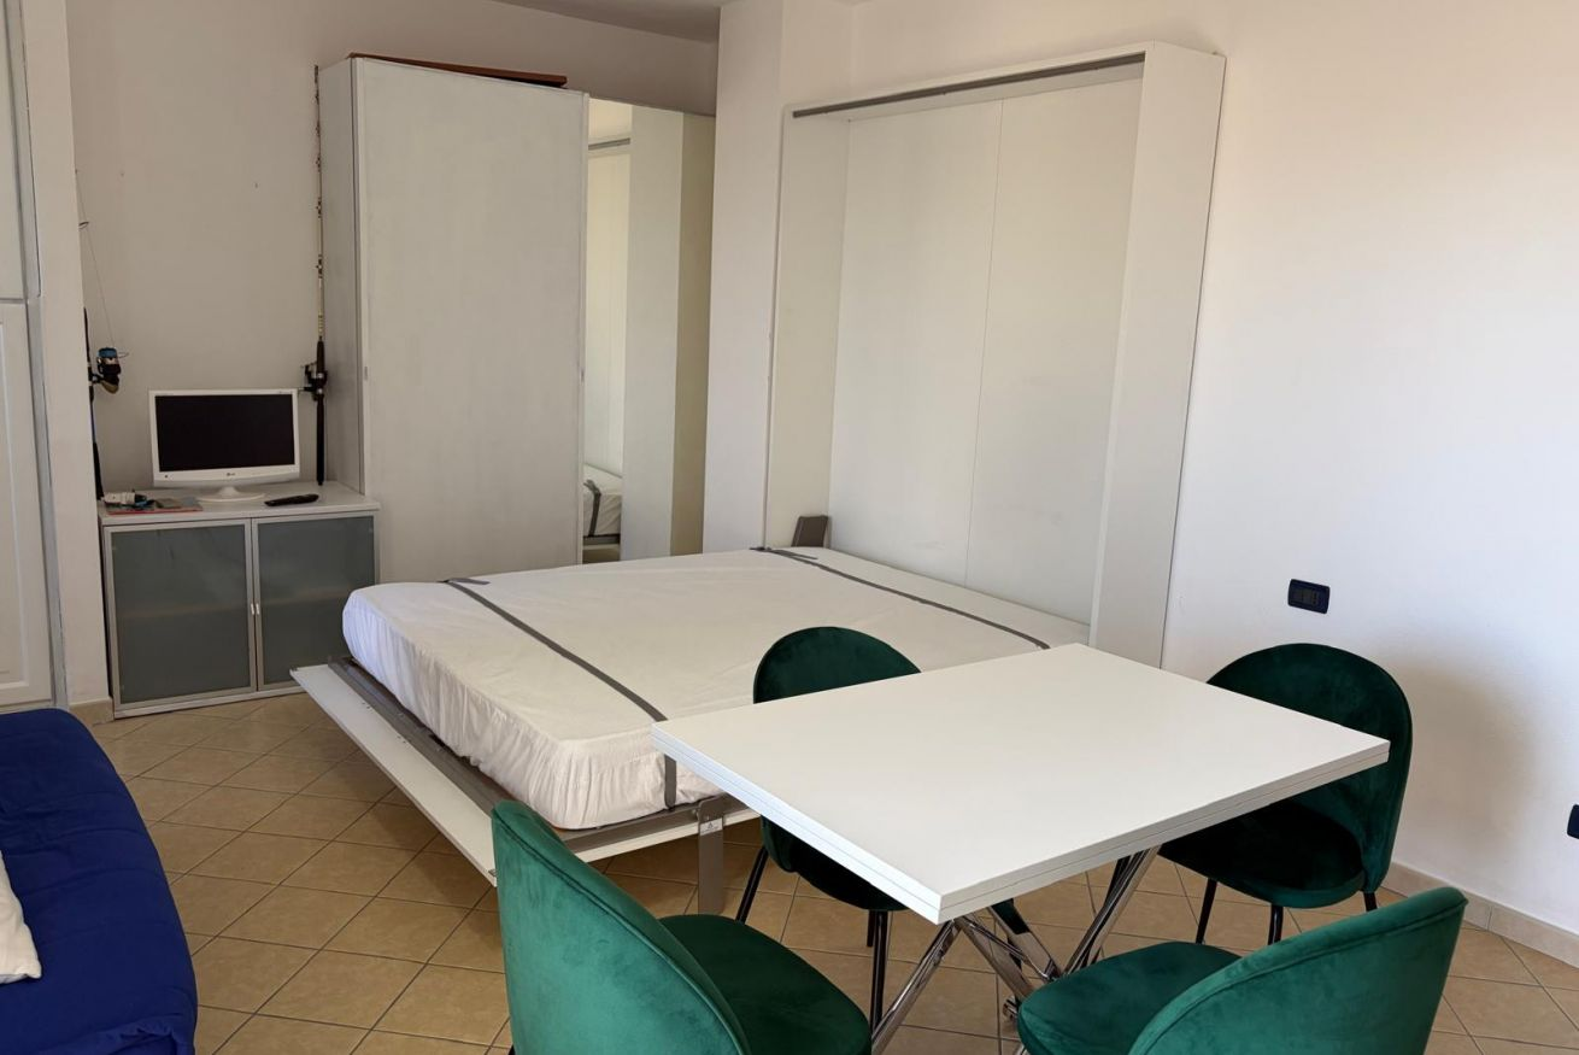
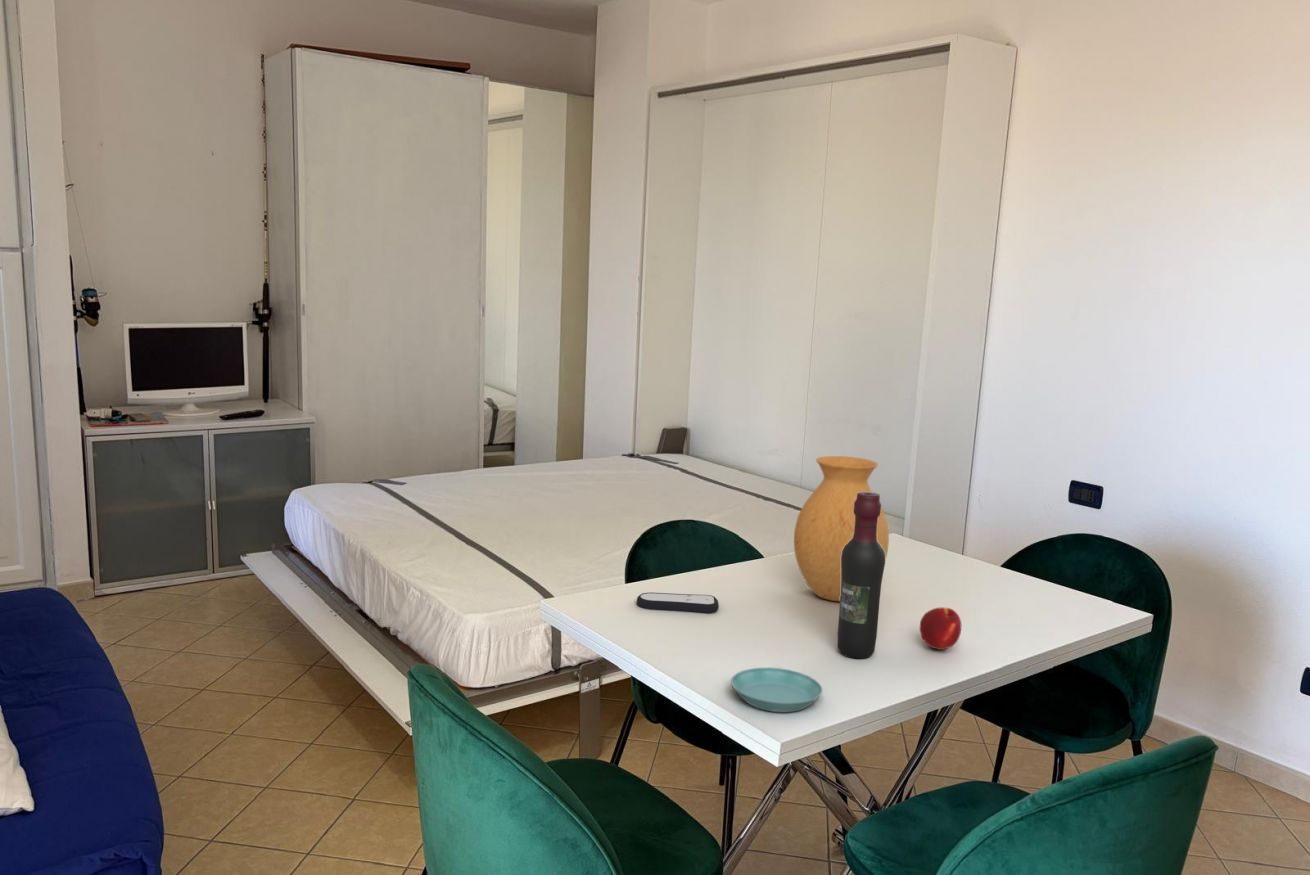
+ wine bottle [837,492,886,659]
+ peach [919,606,962,651]
+ saucer [730,667,823,713]
+ remote control [636,592,720,614]
+ vase [793,455,890,602]
